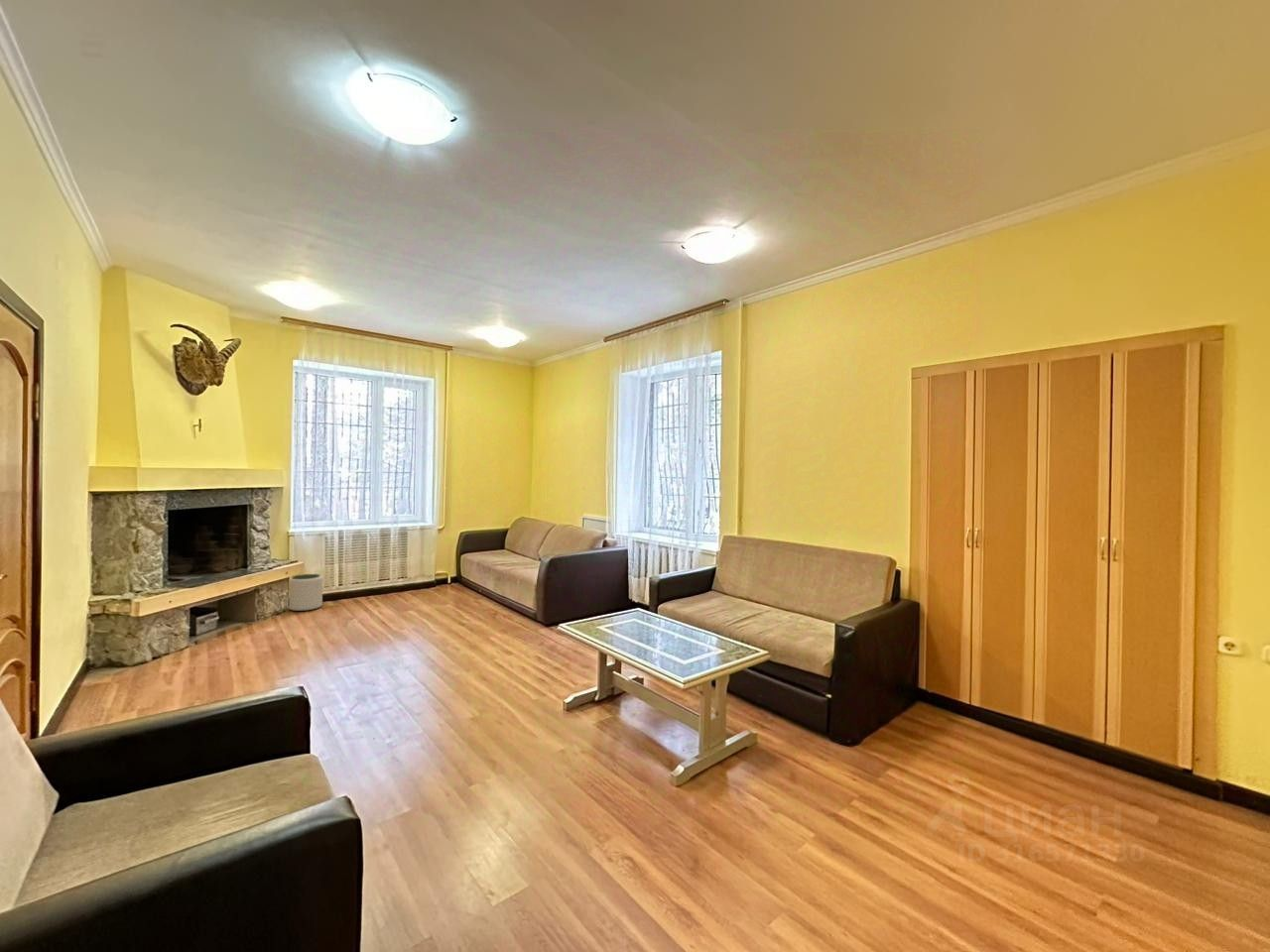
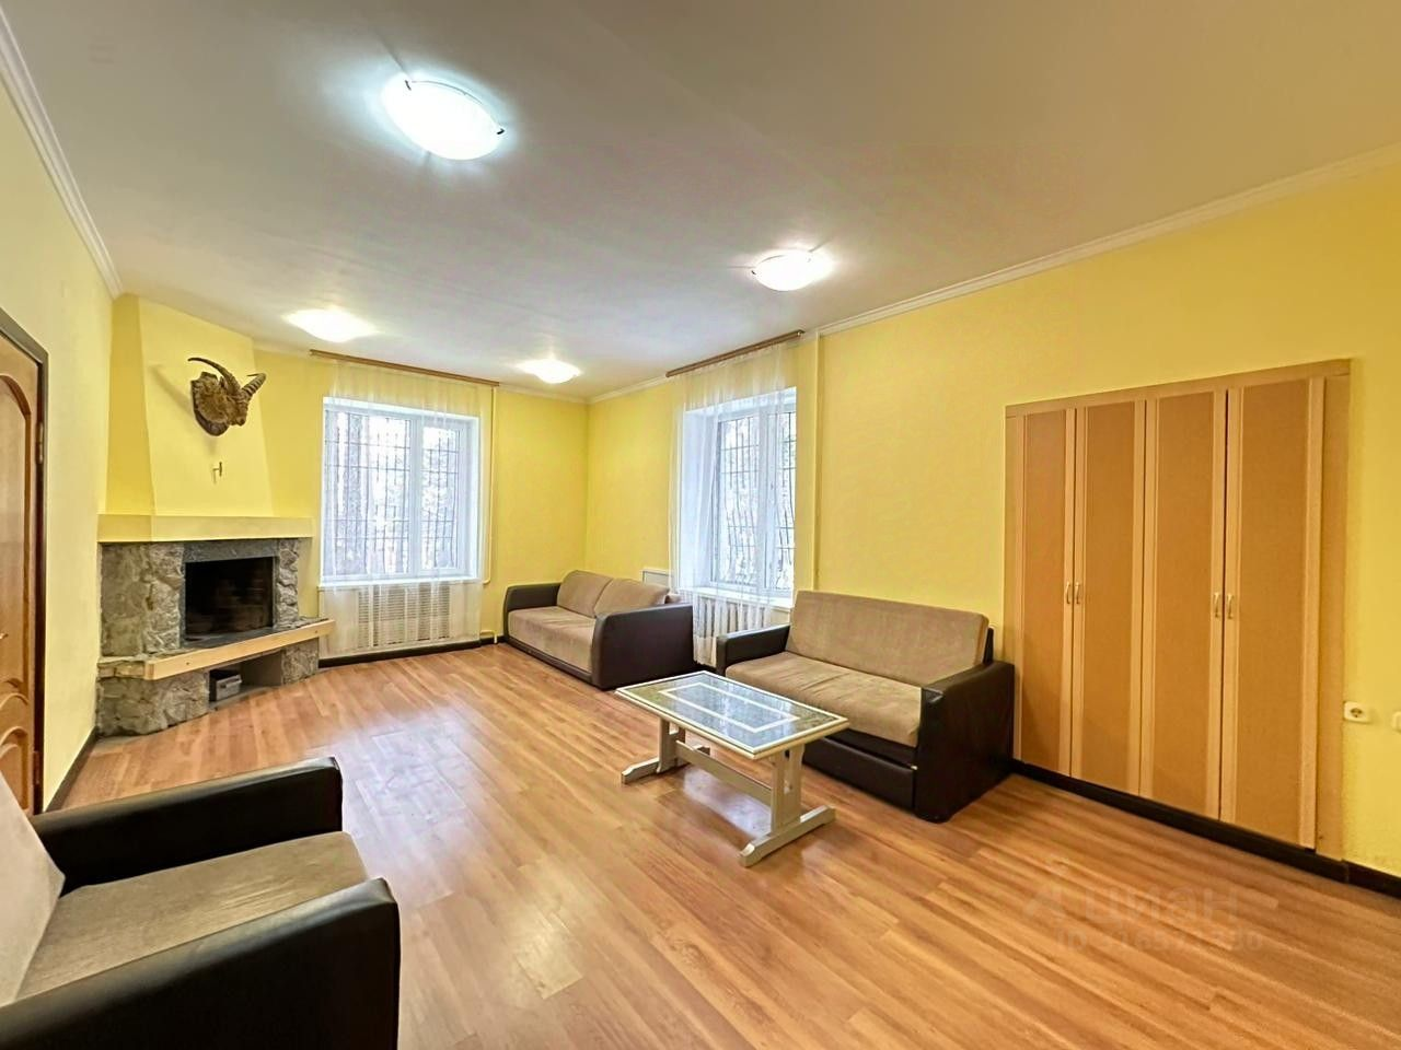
- plant pot [288,573,323,612]
